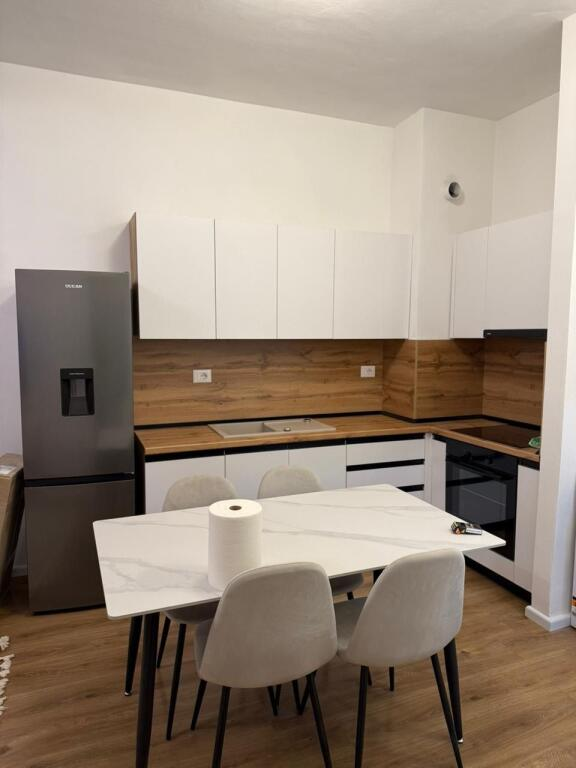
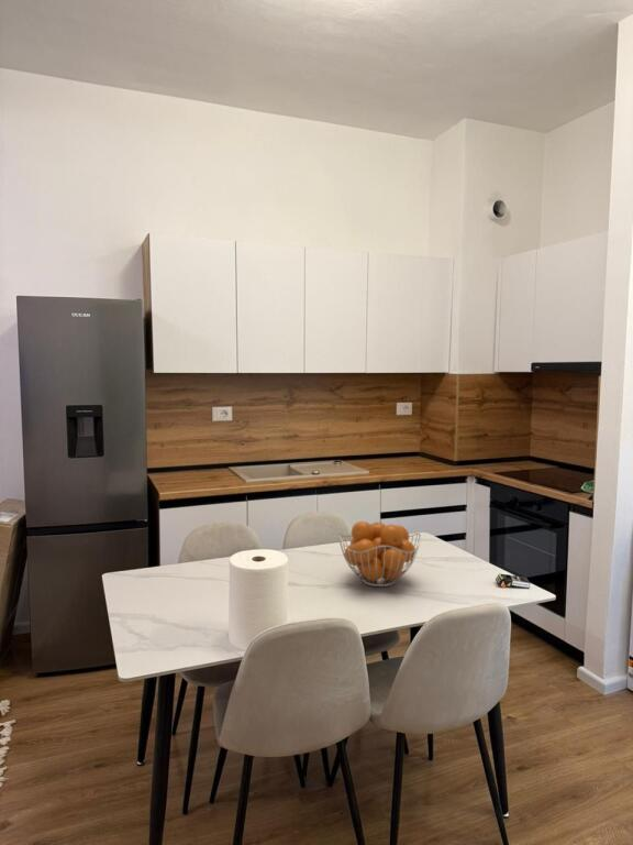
+ fruit basket [337,520,422,588]
